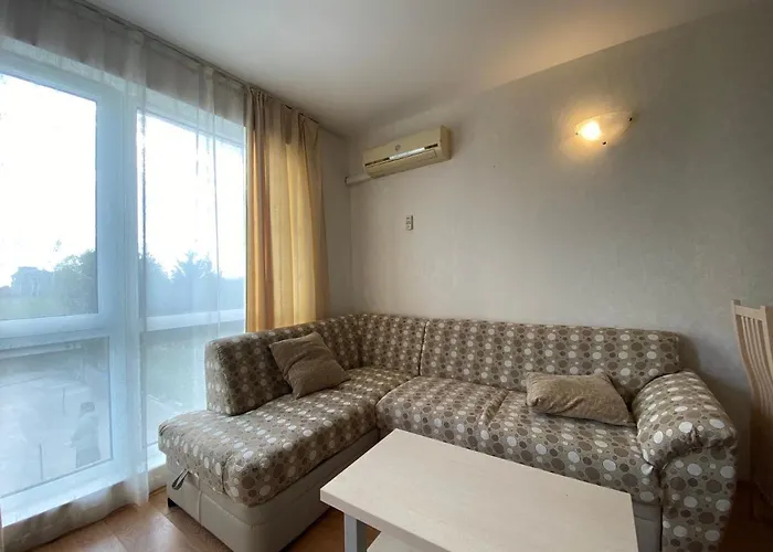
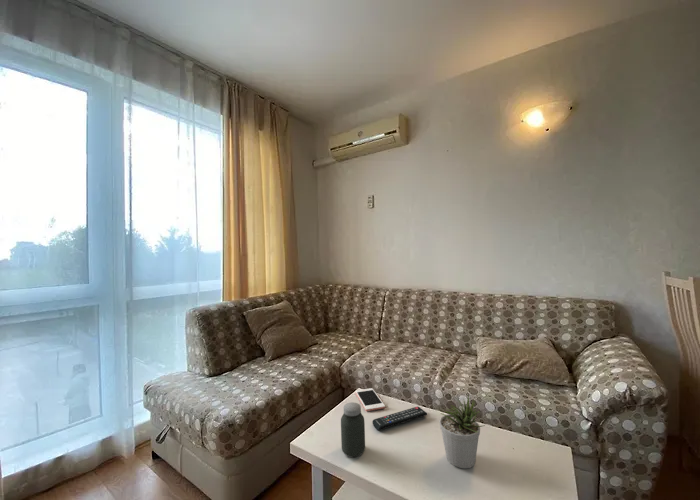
+ cell phone [354,387,386,412]
+ jar [340,401,366,458]
+ potted plant [438,394,486,469]
+ remote control [371,406,428,431]
